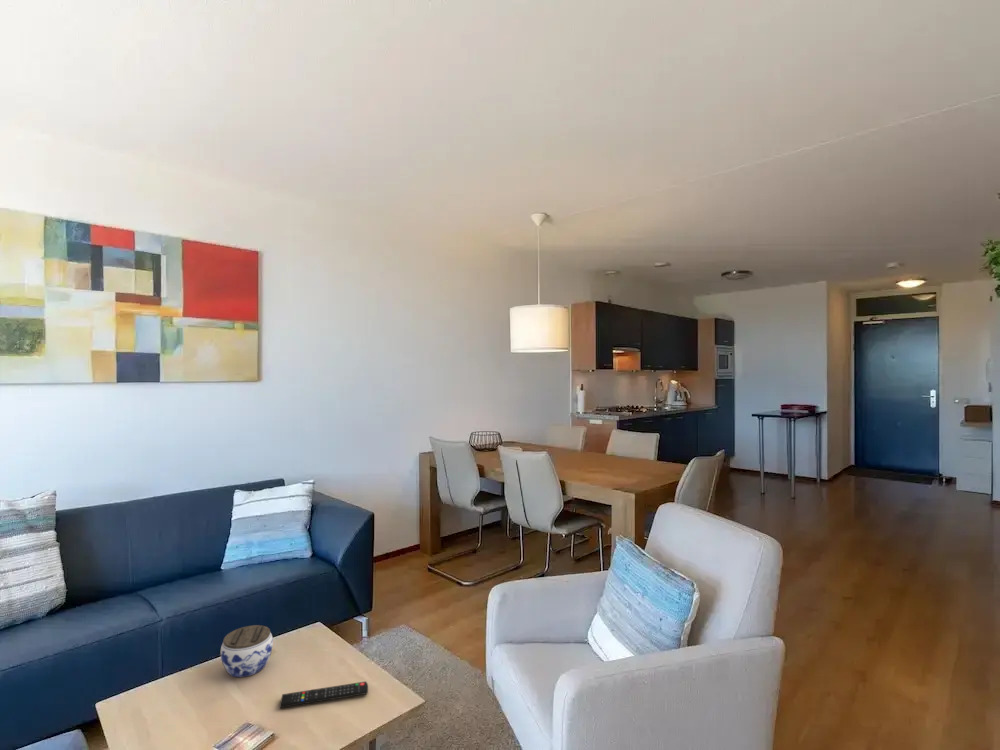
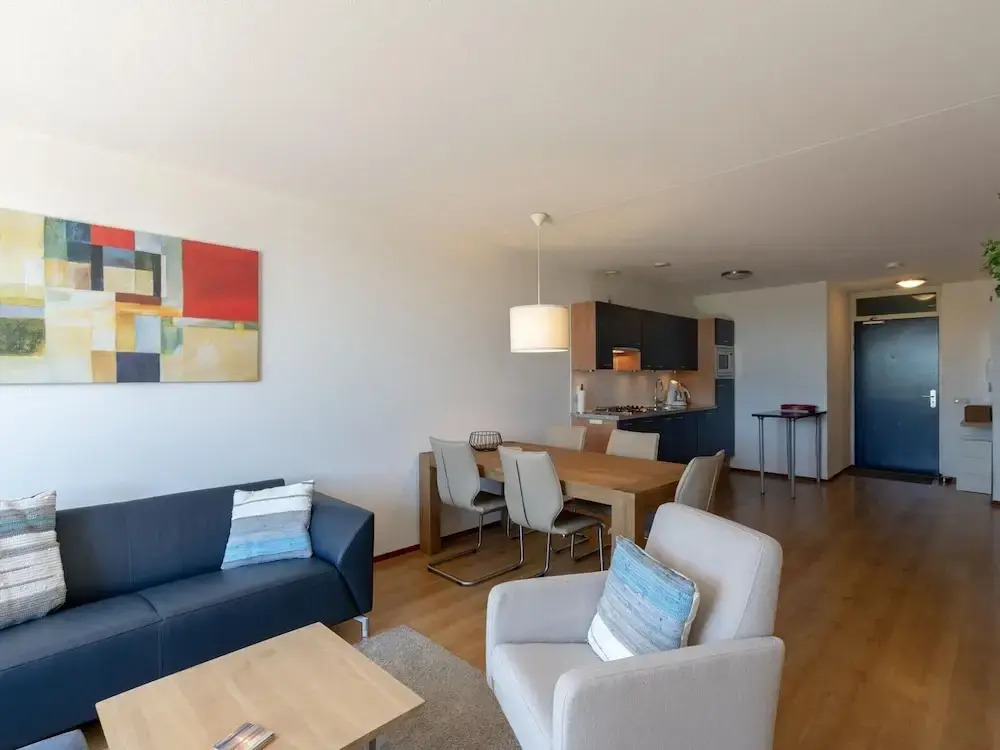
- jar [220,624,274,678]
- remote control [279,680,369,709]
